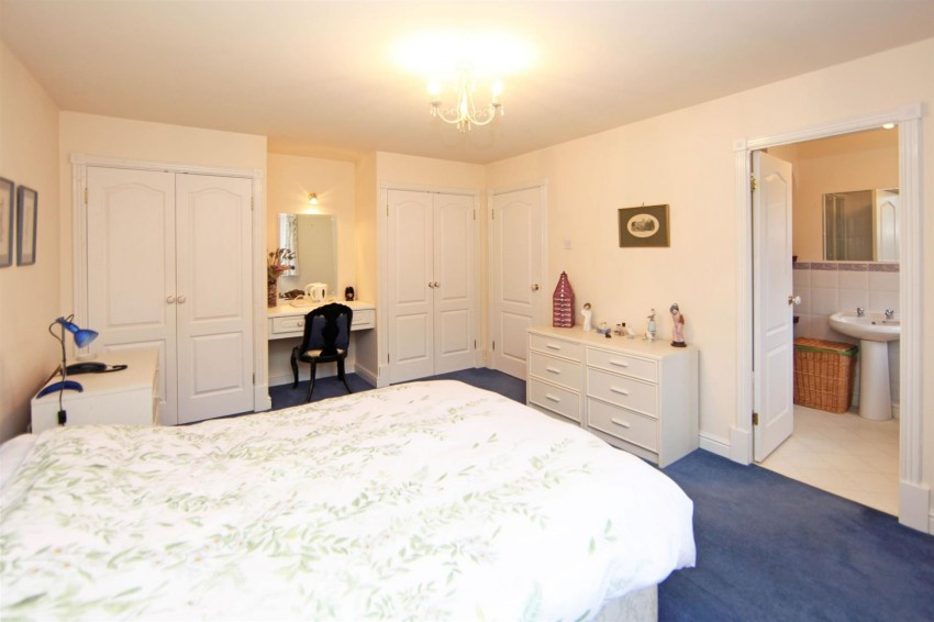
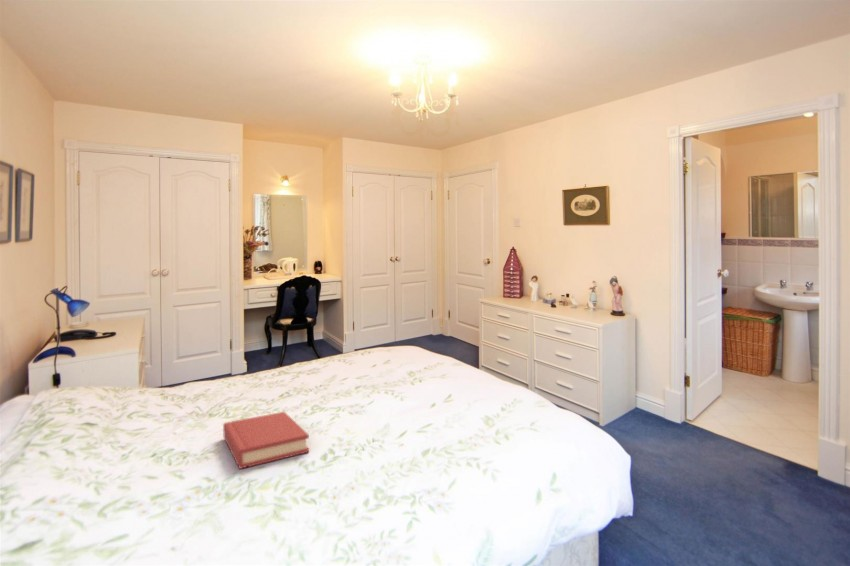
+ hardback book [222,411,310,470]
